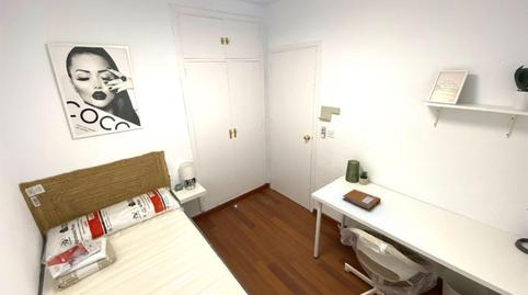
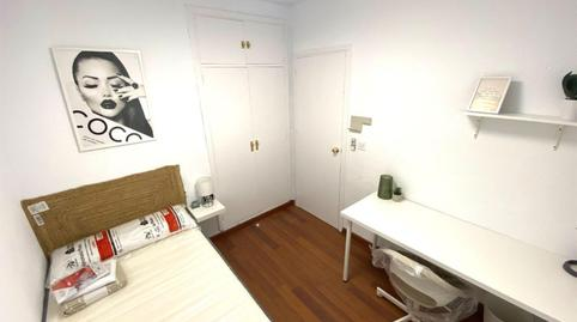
- notebook [342,189,382,212]
